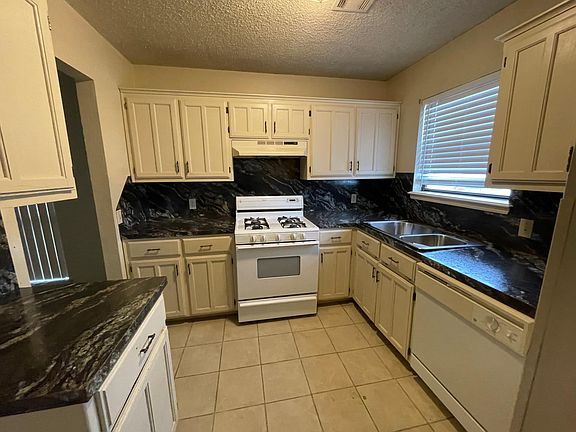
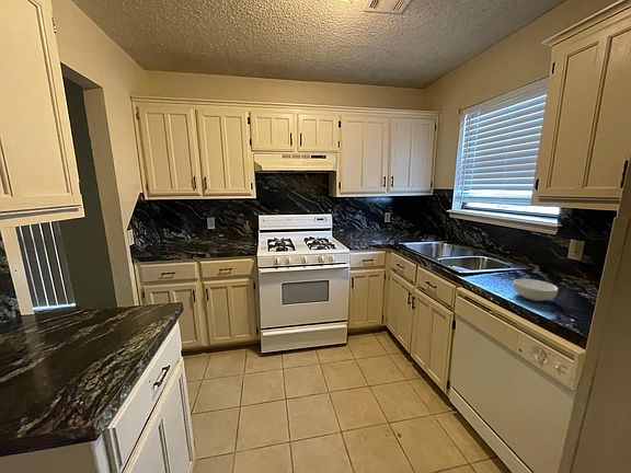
+ cereal bowl [512,278,559,302]
